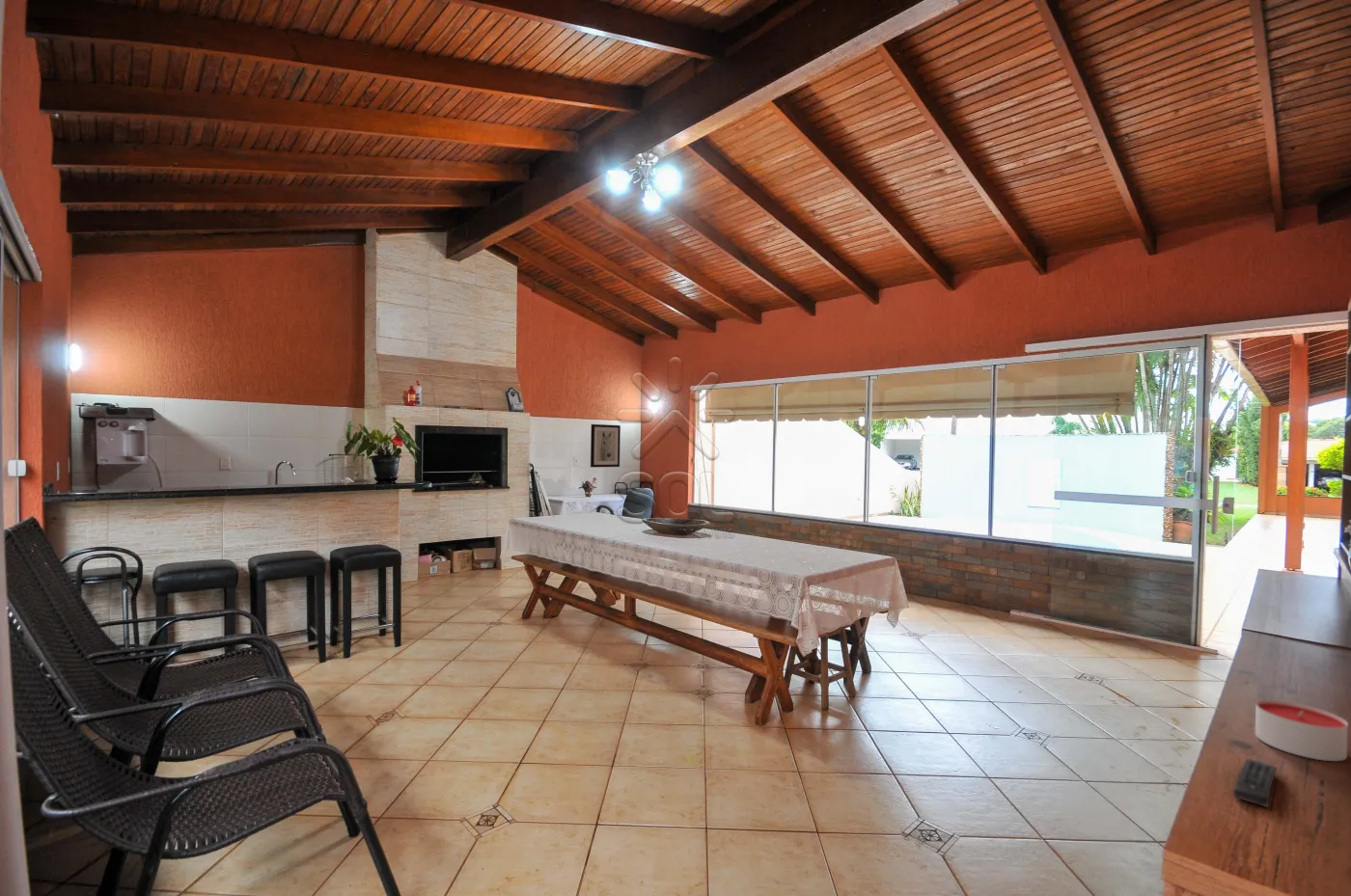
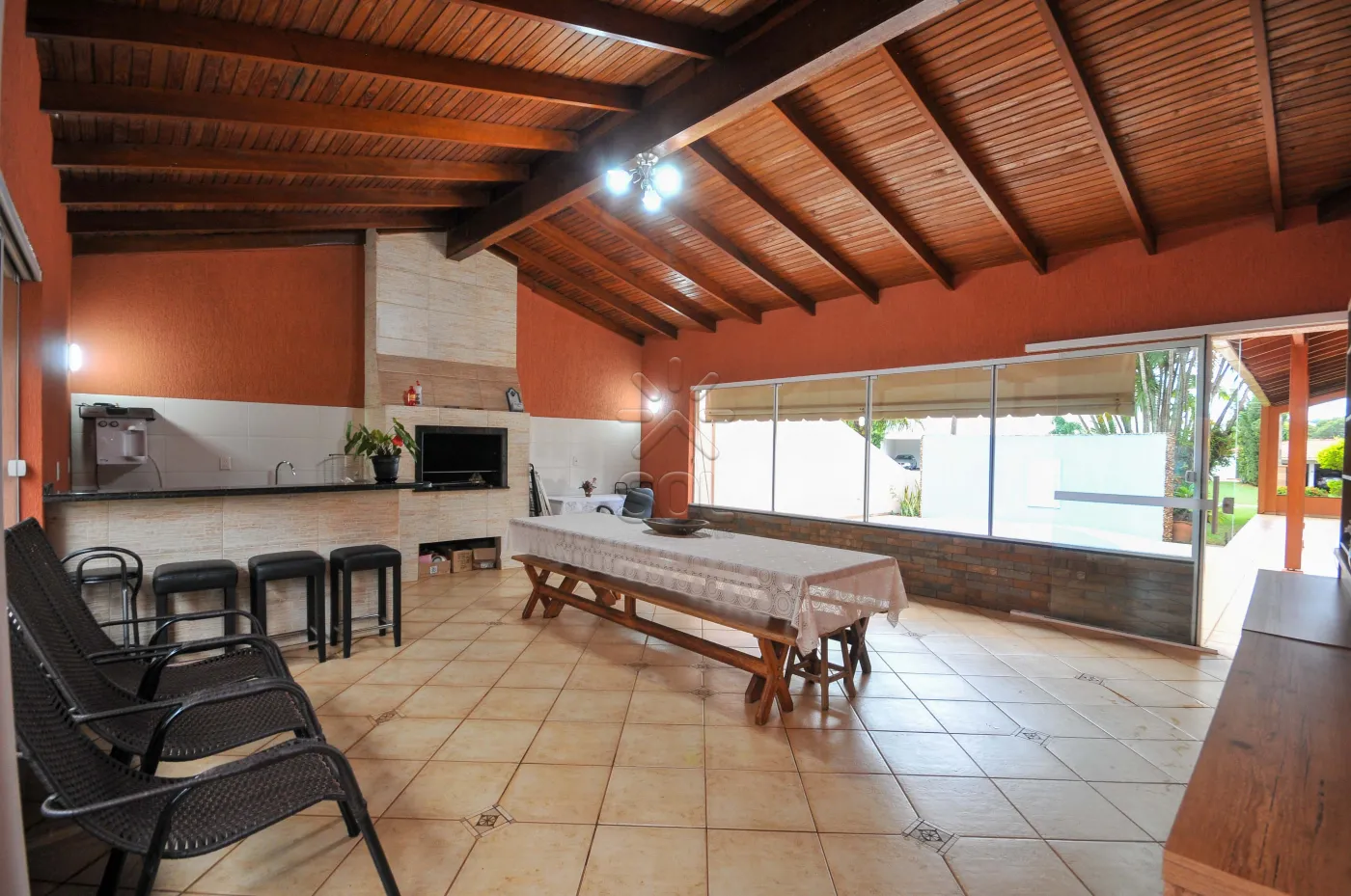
- candle [1255,698,1349,762]
- remote control [1232,758,1278,808]
- wall art [590,423,621,468]
